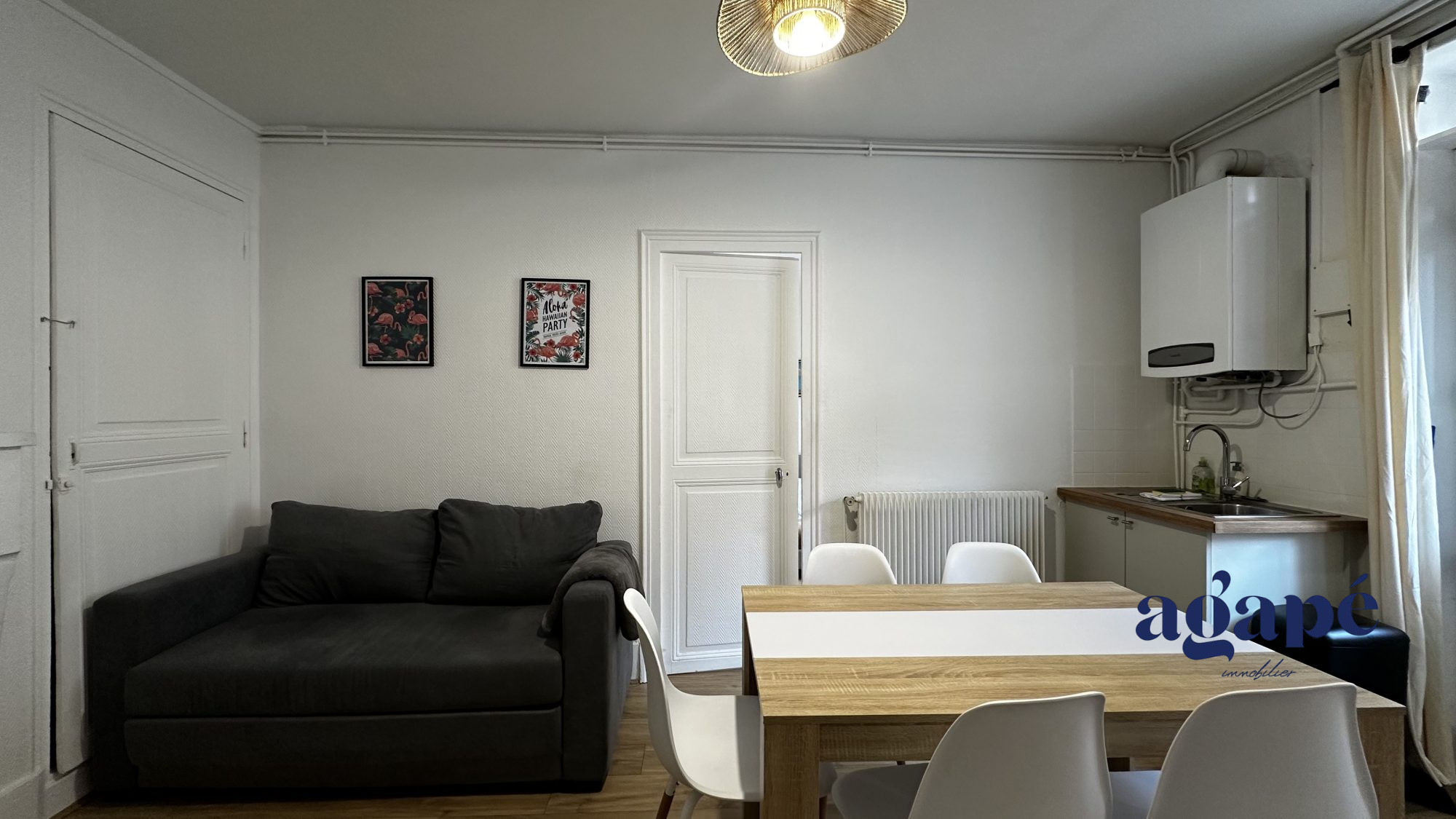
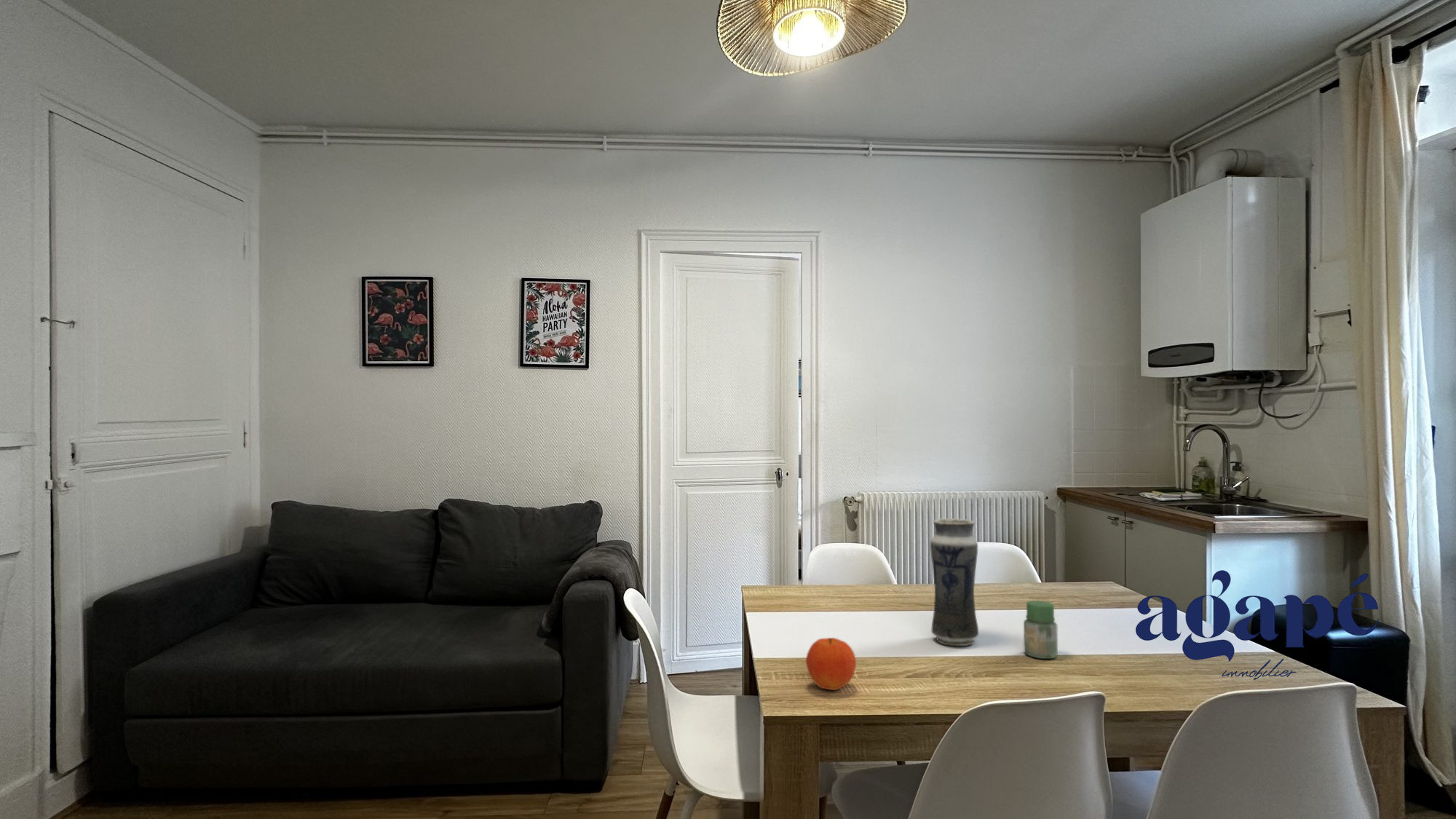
+ vase [930,518,980,646]
+ fruit [805,637,857,691]
+ jar [1023,600,1059,660]
